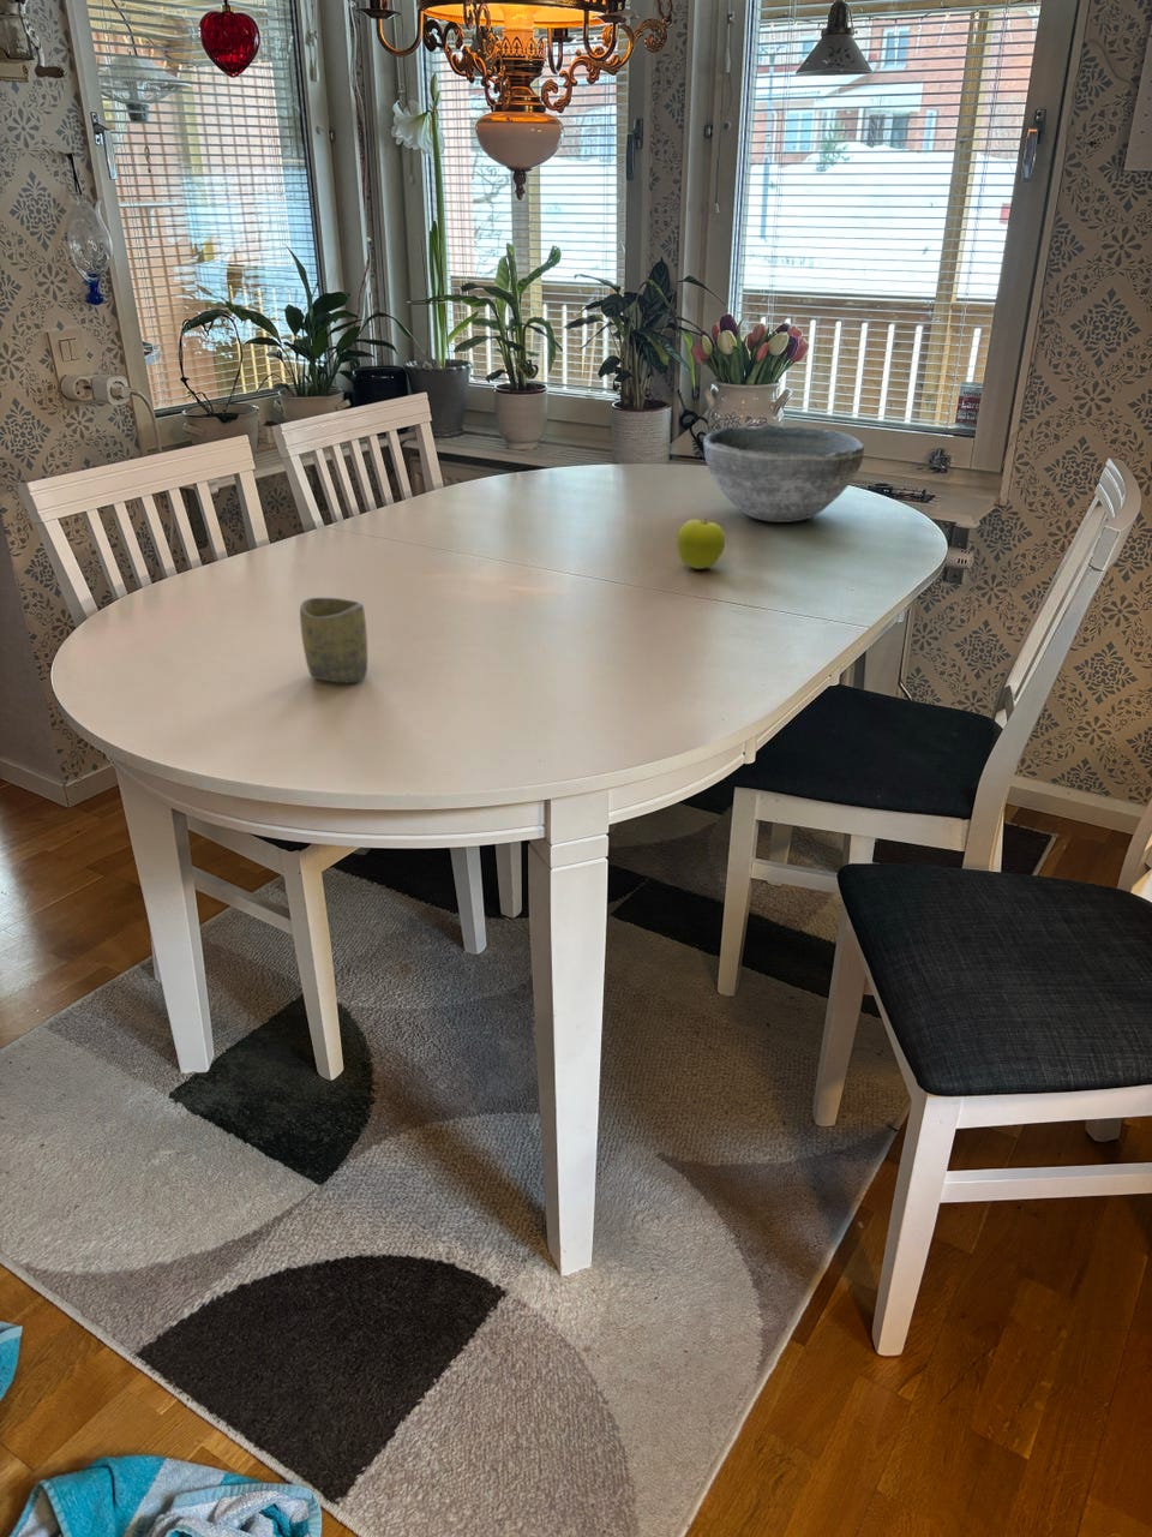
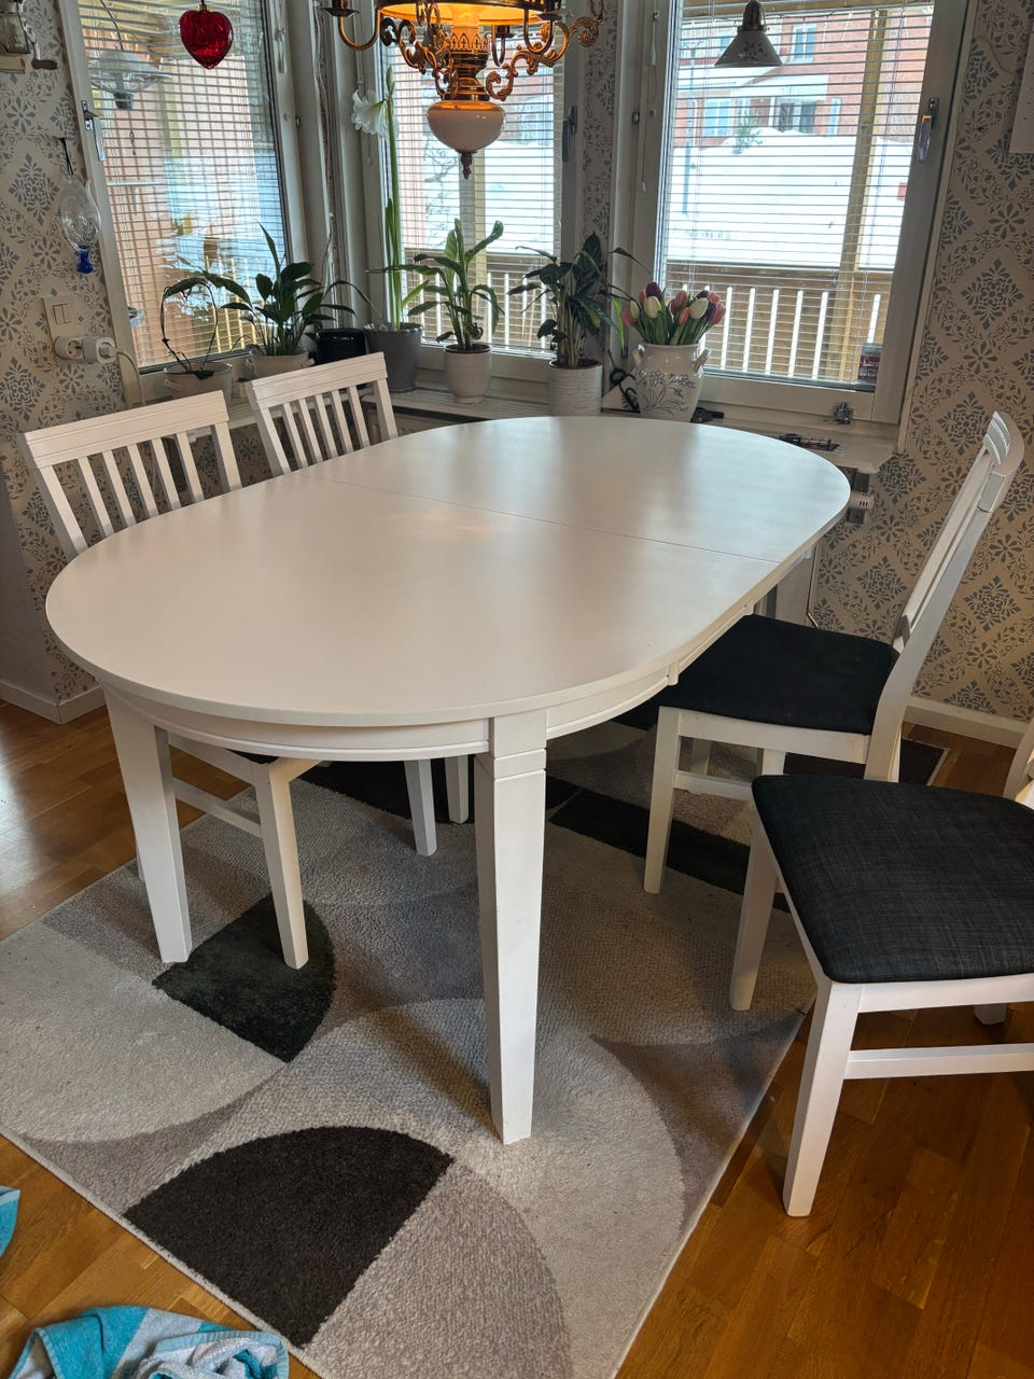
- bowl [703,424,865,524]
- fruit [675,518,726,570]
- cup [299,597,368,684]
